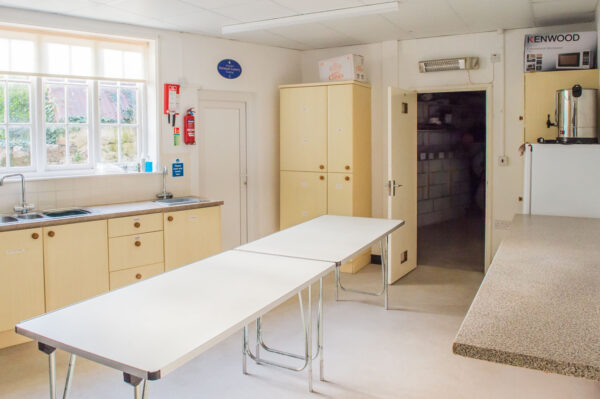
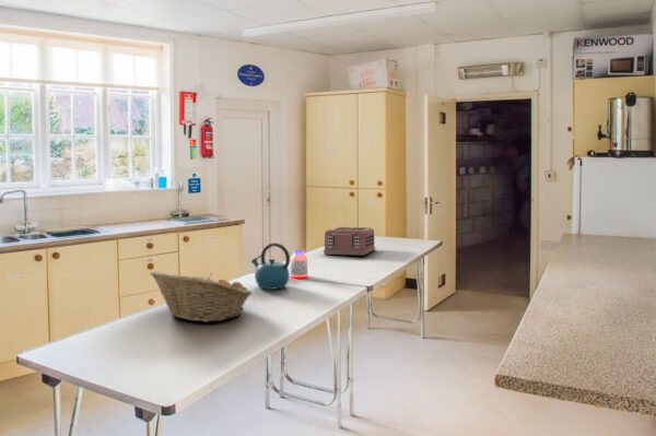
+ fruit basket [149,270,254,323]
+ toaster [323,226,376,256]
+ jar [289,249,308,279]
+ kettle [250,241,291,291]
